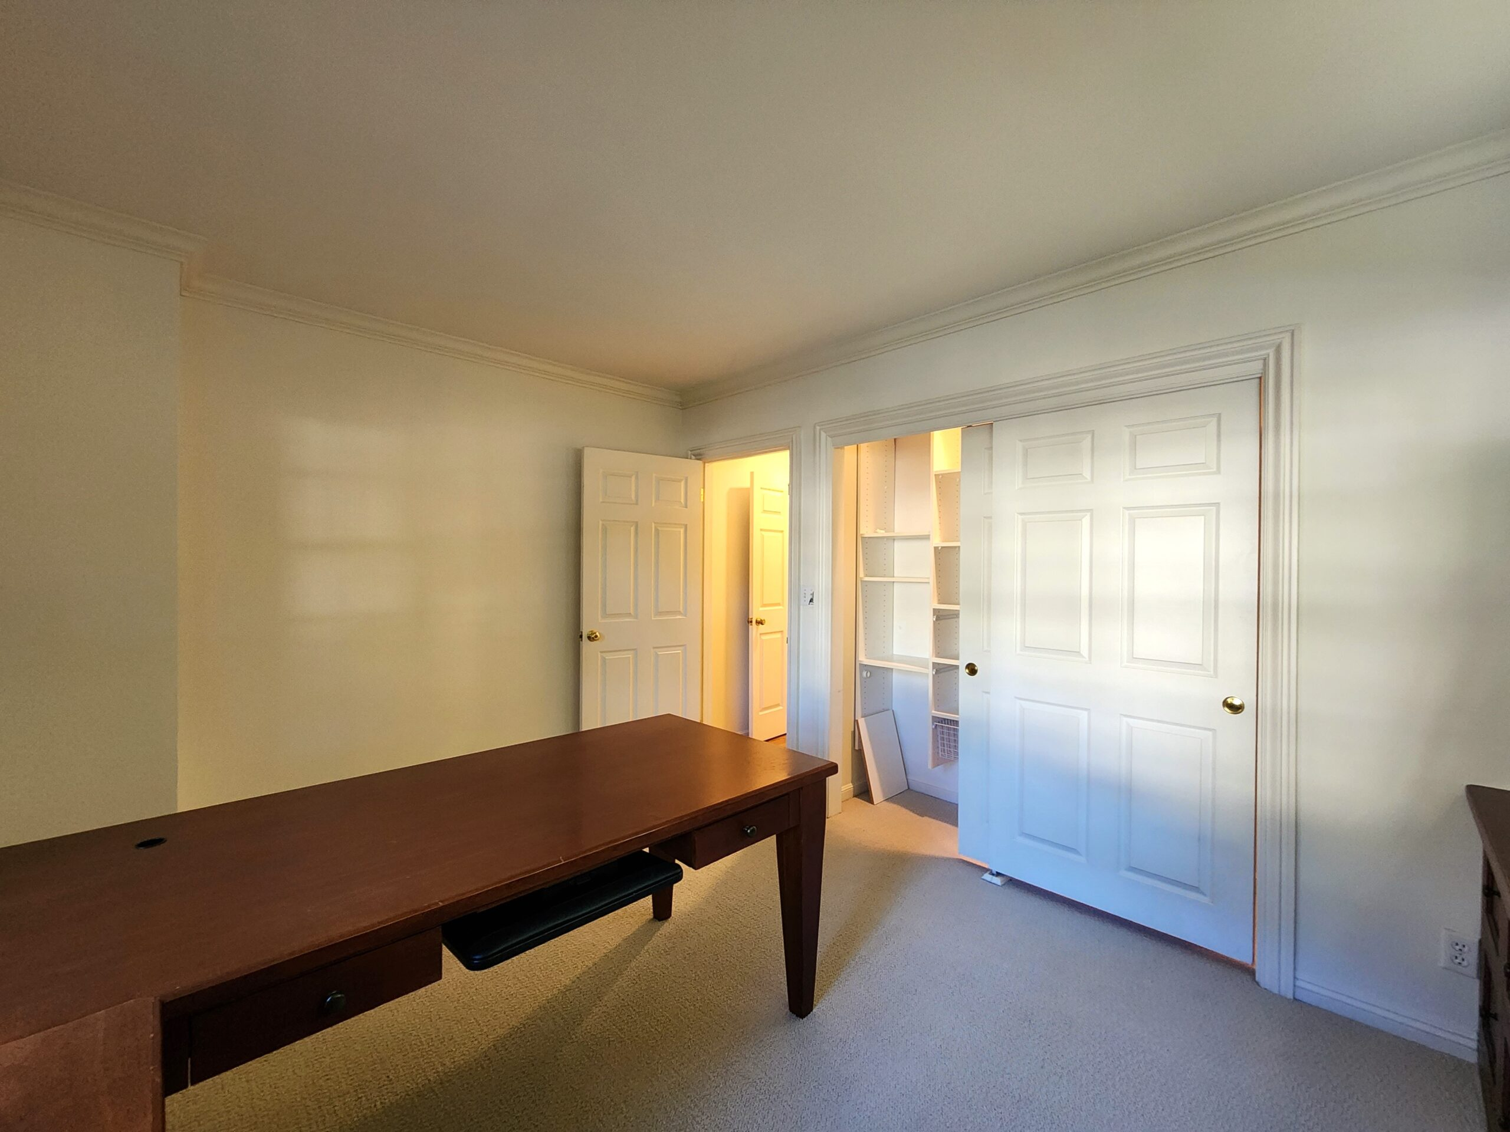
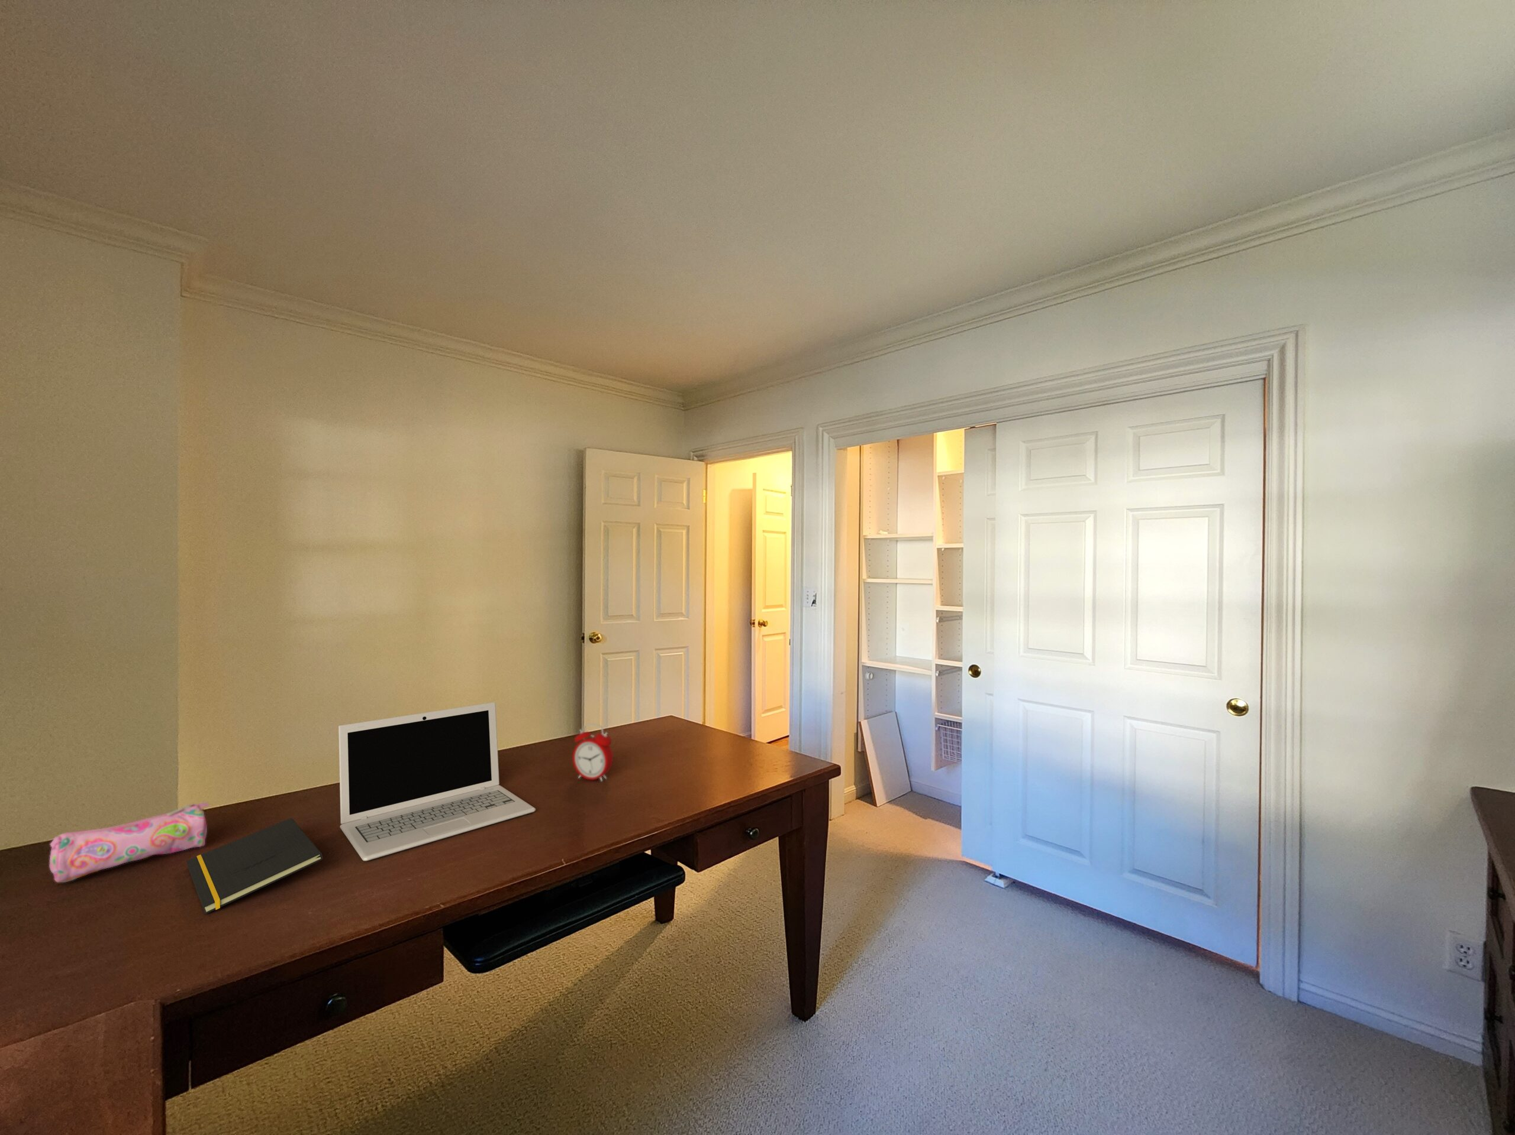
+ laptop [338,702,536,861]
+ pencil case [49,801,210,883]
+ notepad [186,818,323,914]
+ alarm clock [571,722,613,782]
